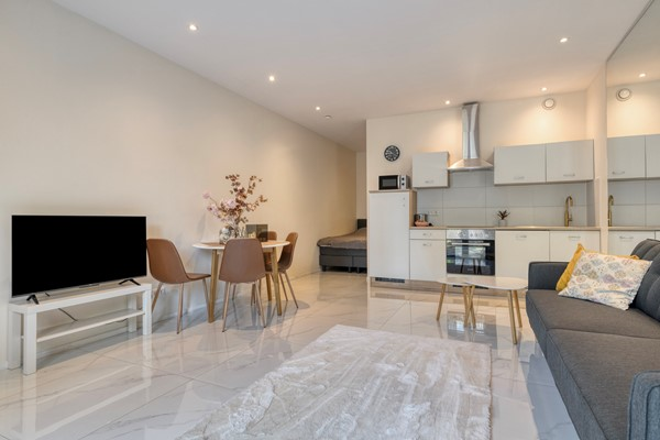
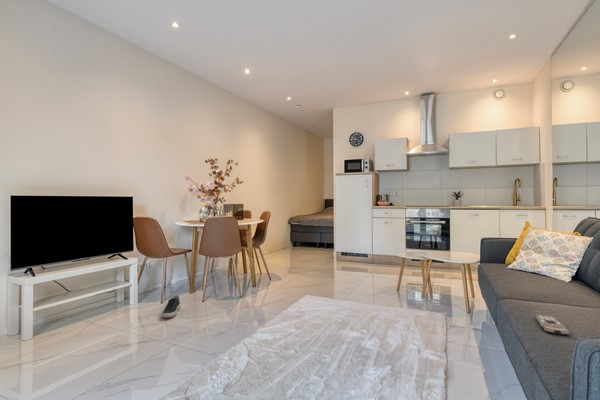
+ shoe [161,294,182,319]
+ remote control [535,314,571,336]
